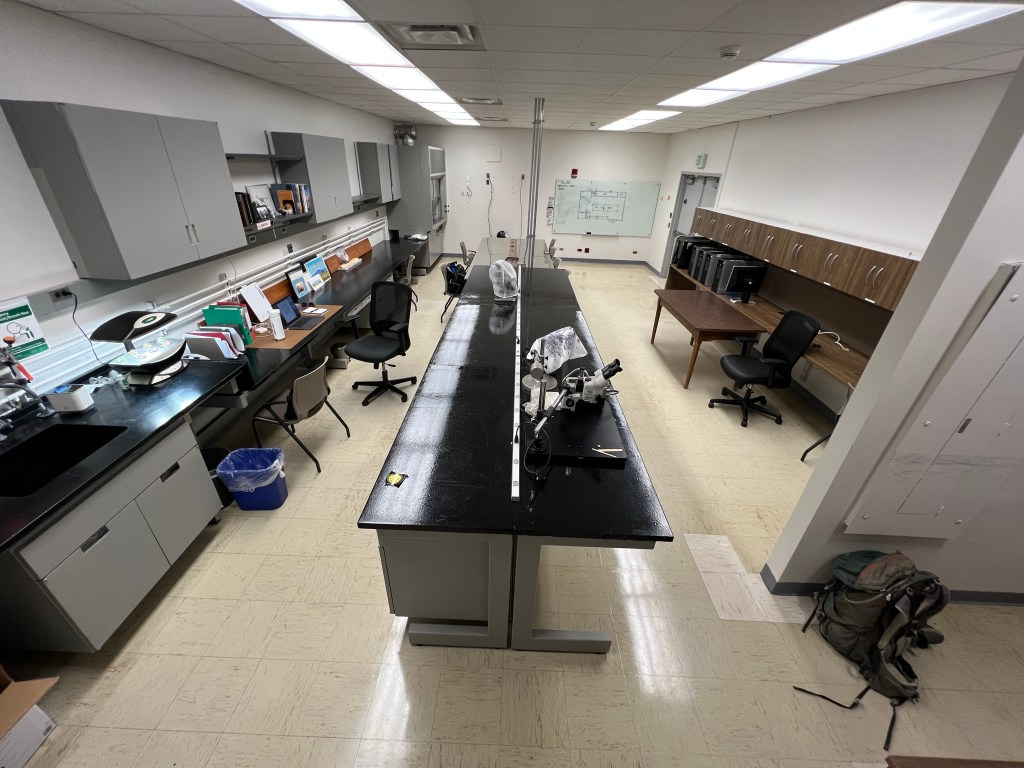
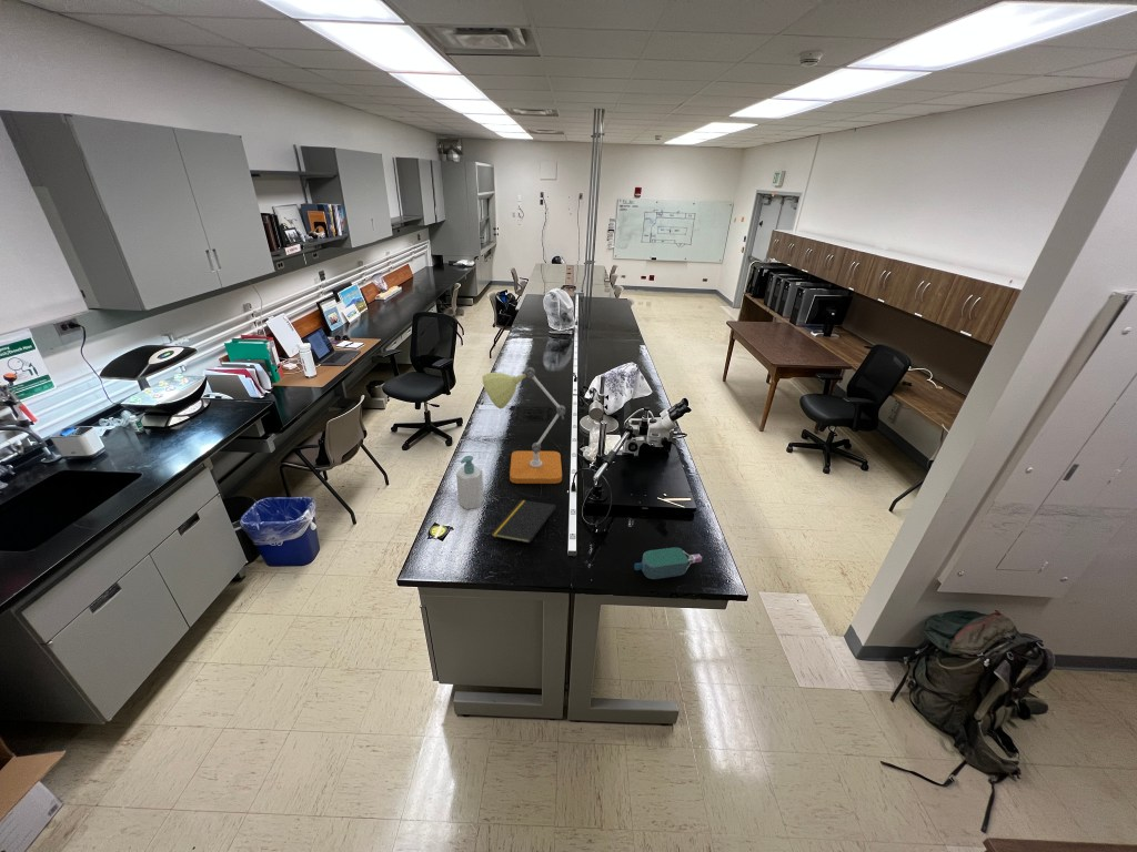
+ notepad [490,499,557,544]
+ desk lamp [482,366,566,485]
+ soap bottle [455,455,484,510]
+ bottle [633,547,703,580]
